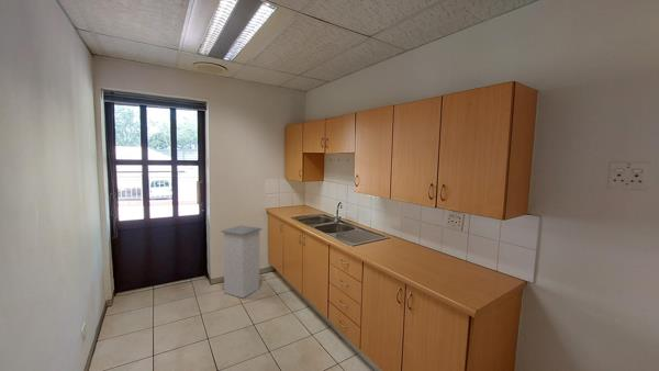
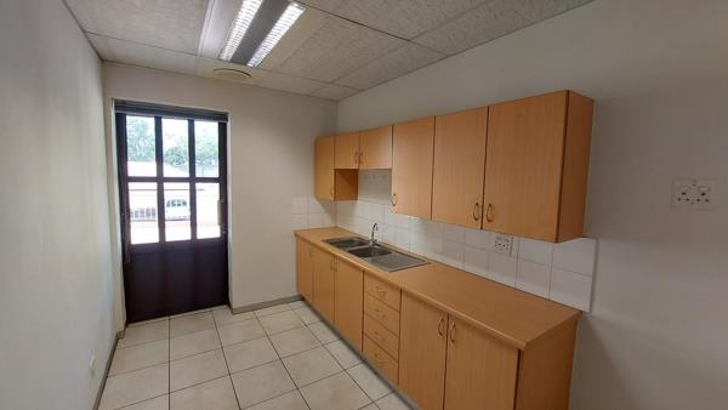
- trash can [220,224,264,300]
